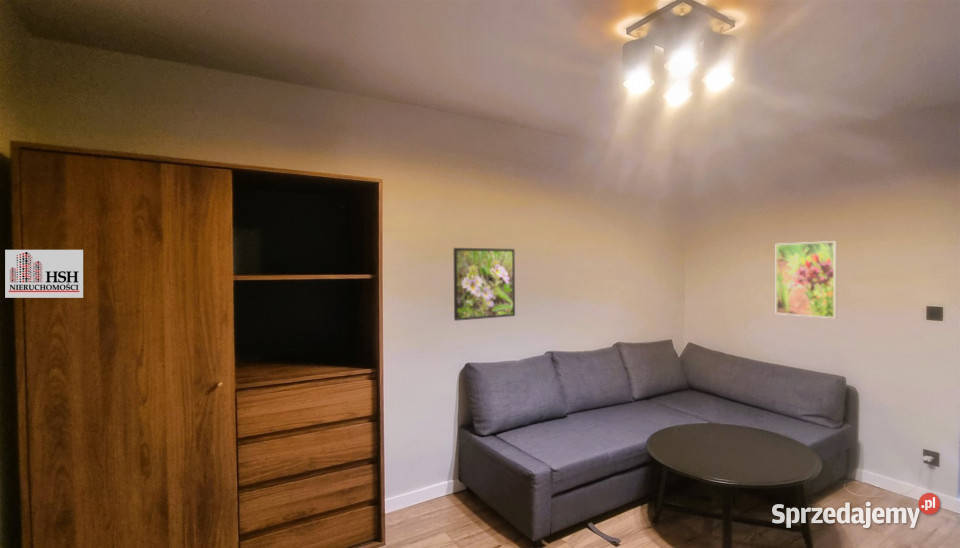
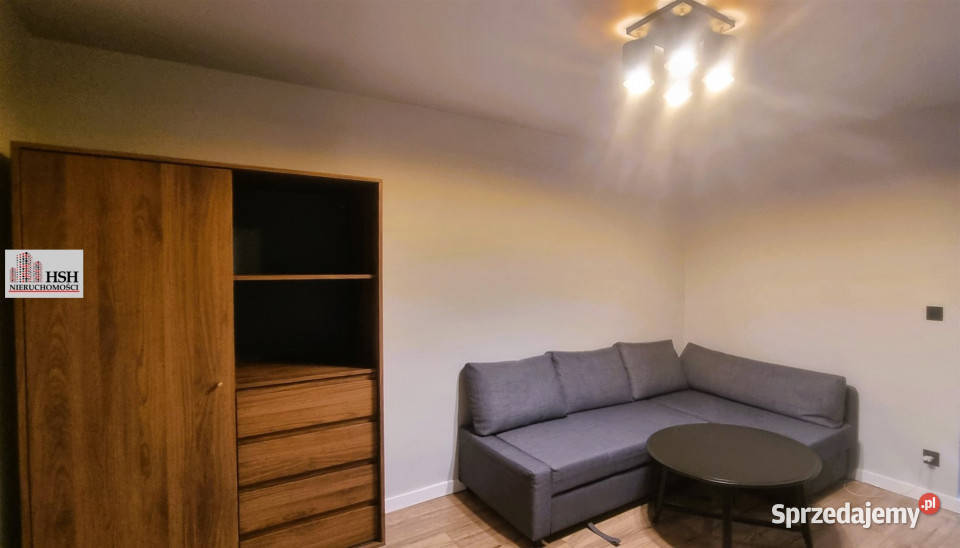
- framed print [453,247,516,322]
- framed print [775,240,838,319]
